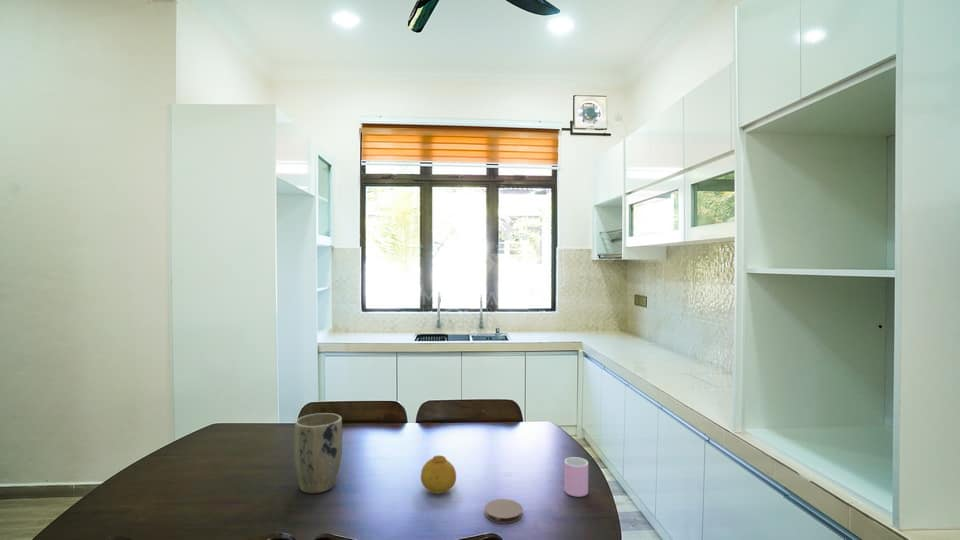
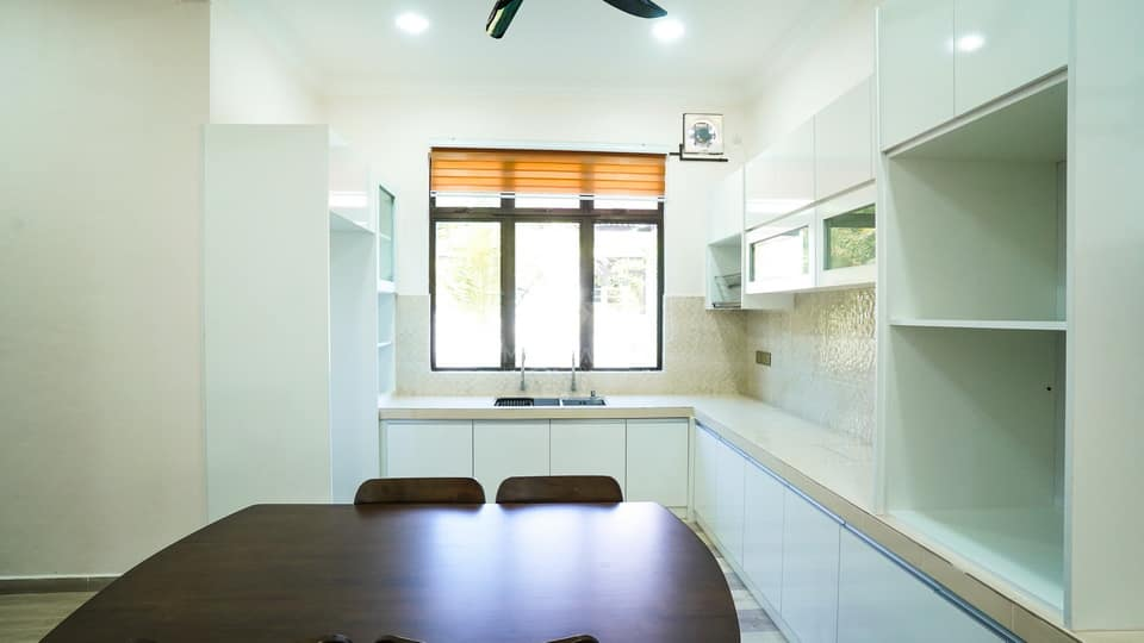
- fruit [420,454,457,495]
- cup [563,456,589,498]
- coaster [484,498,523,524]
- plant pot [293,412,343,495]
